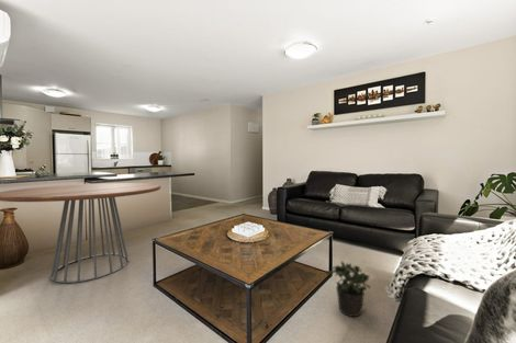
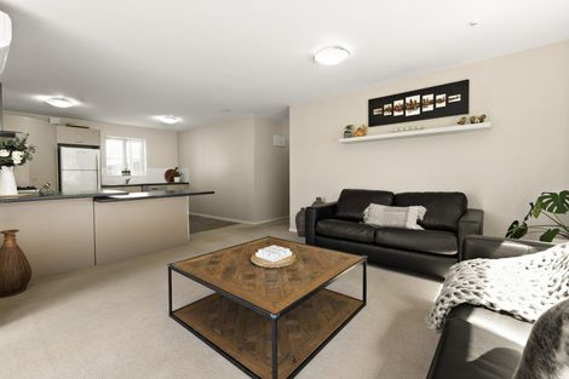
- dining table [0,182,161,284]
- potted plant [325,260,371,318]
